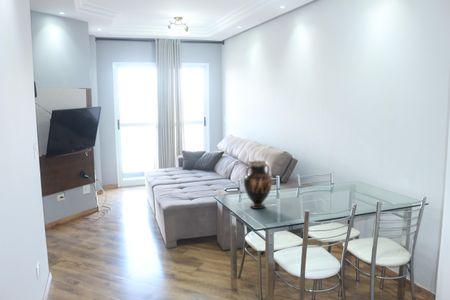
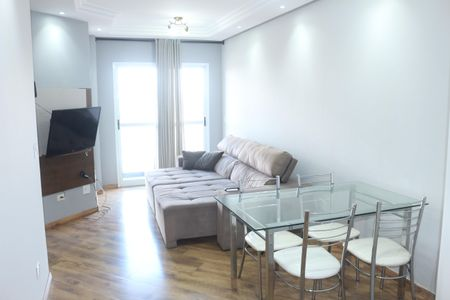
- vase [243,160,273,210]
